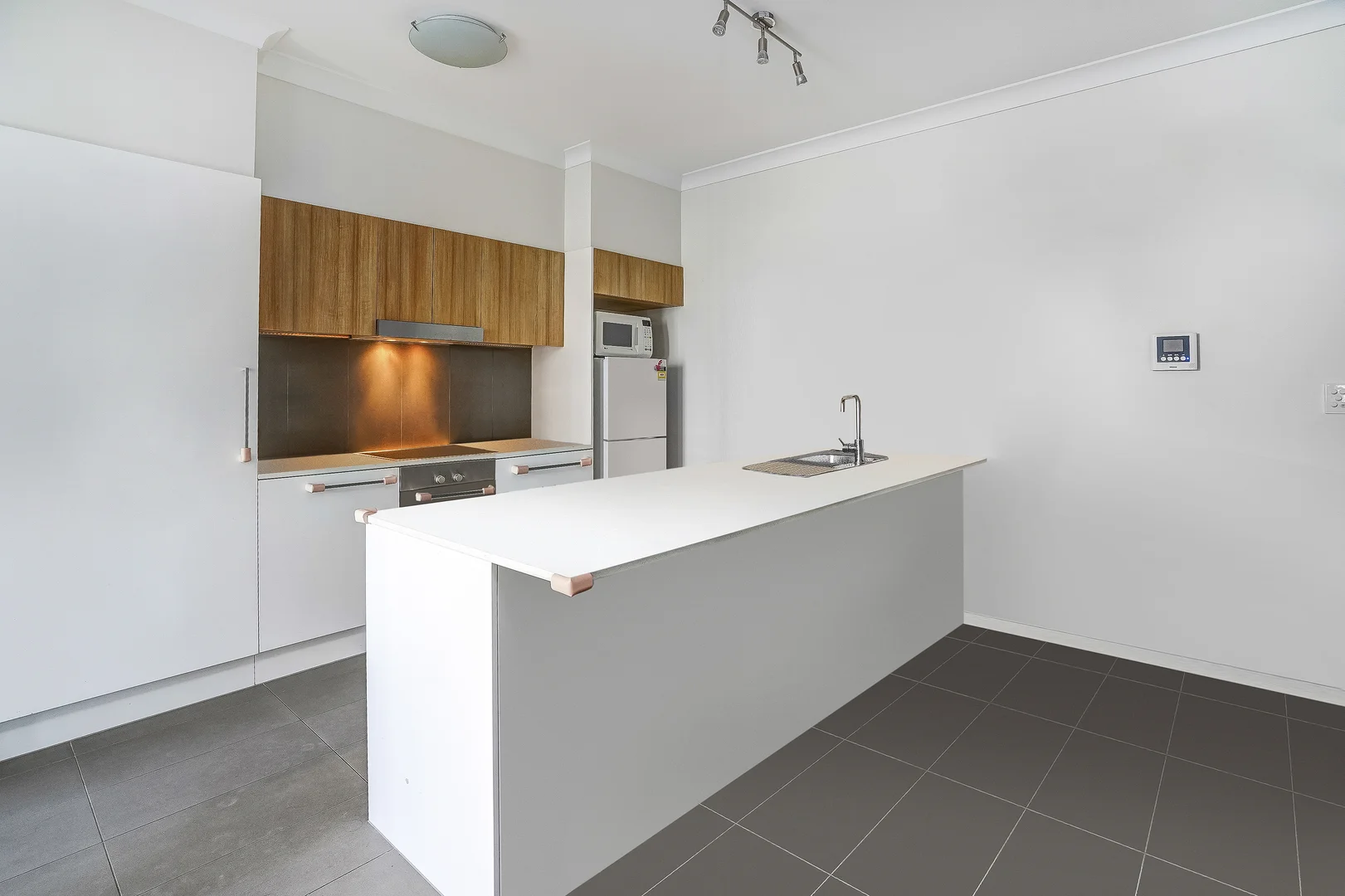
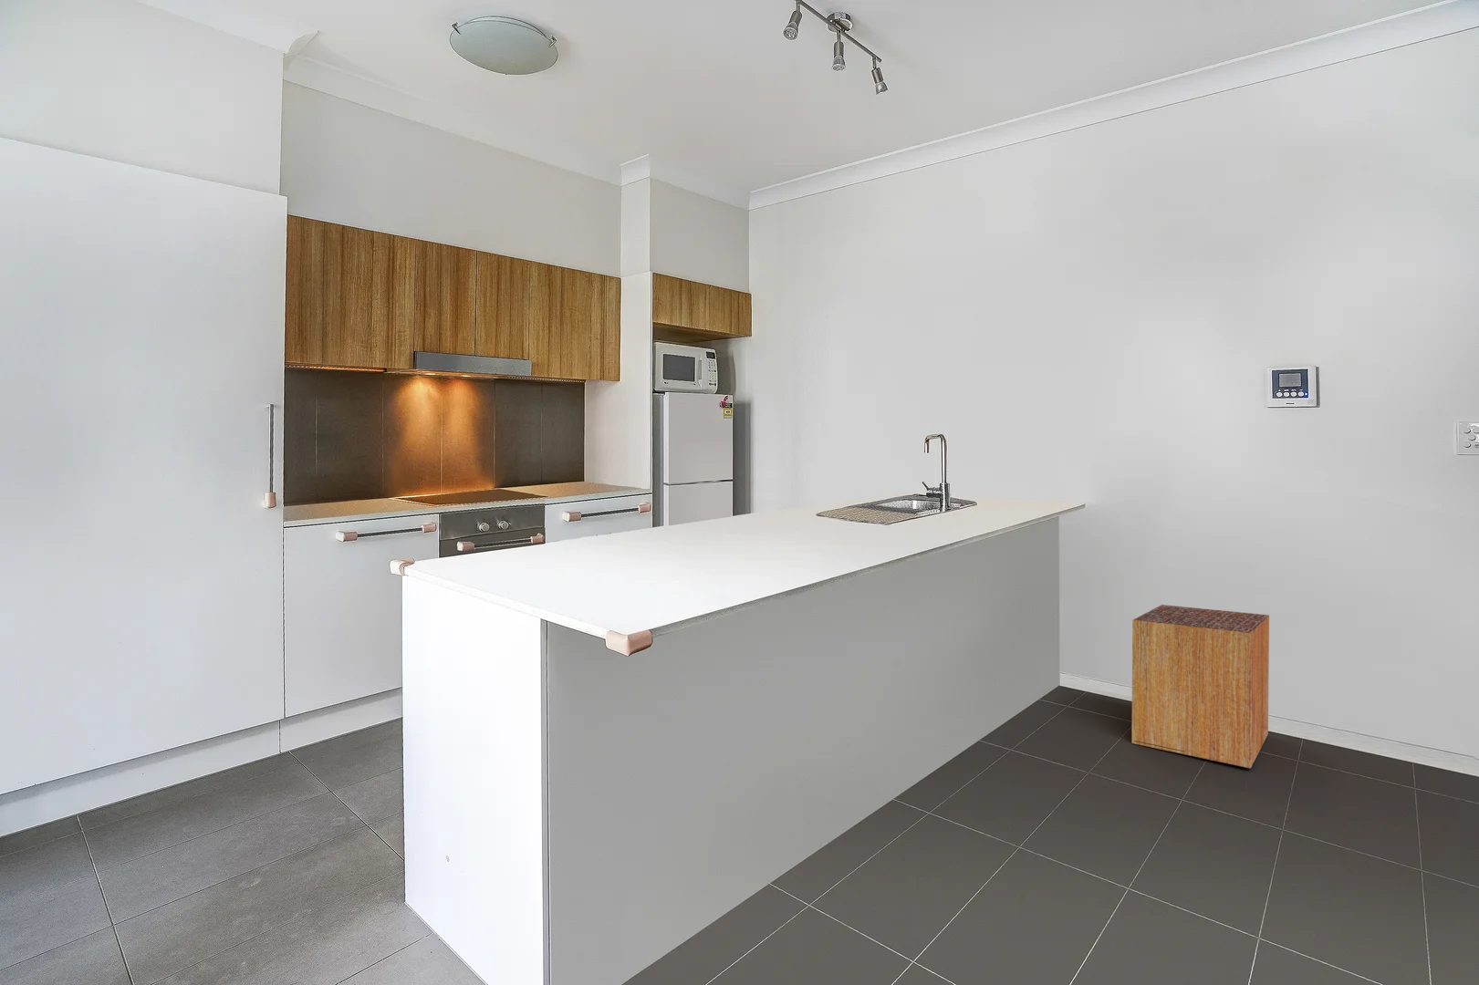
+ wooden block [1130,604,1270,768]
